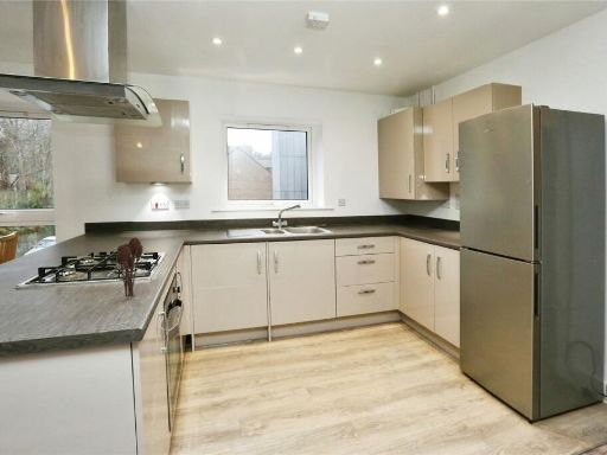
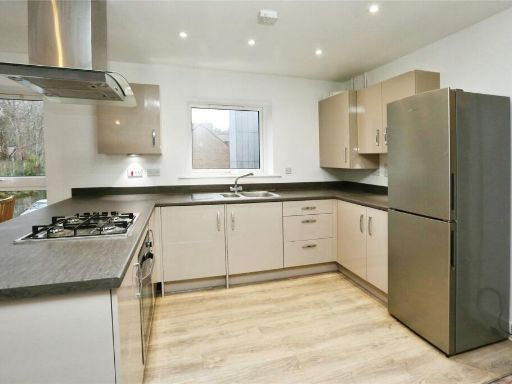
- utensil holder [115,237,145,299]
